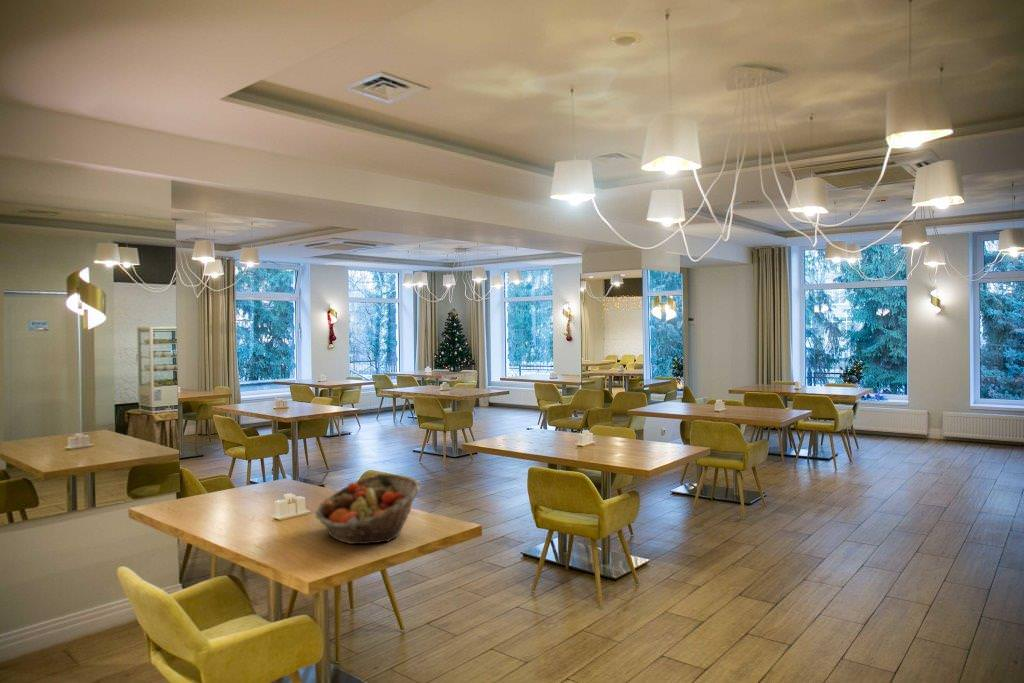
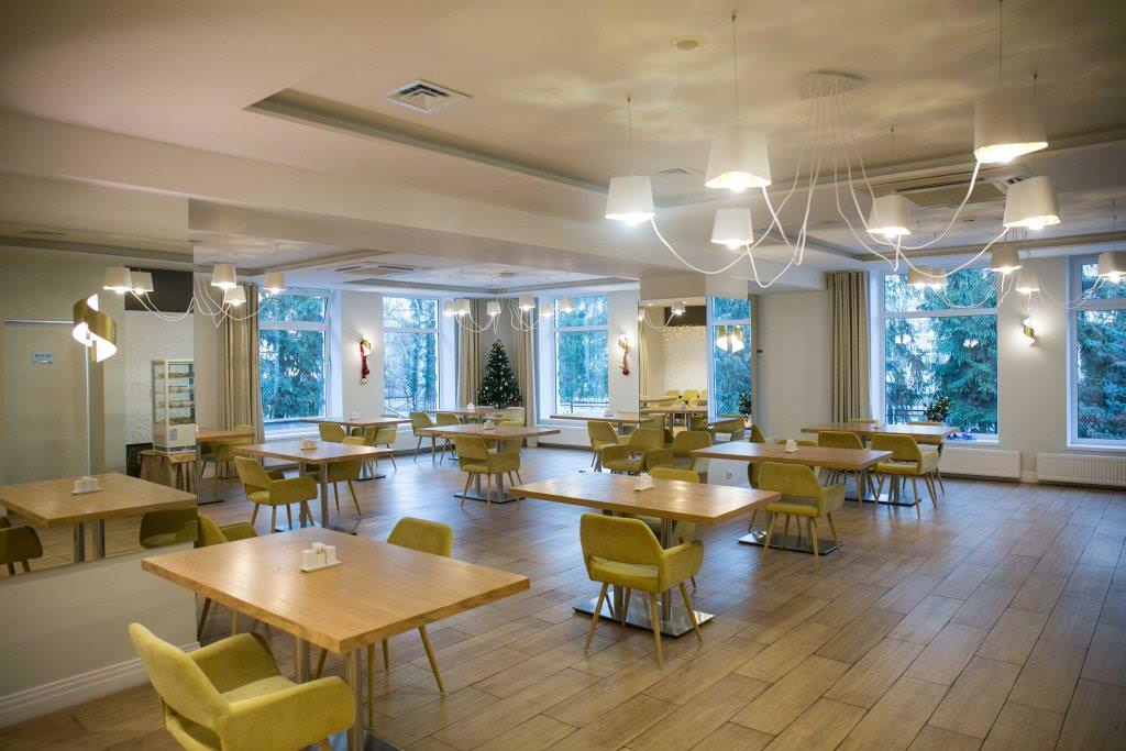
- fruit basket [315,473,422,545]
